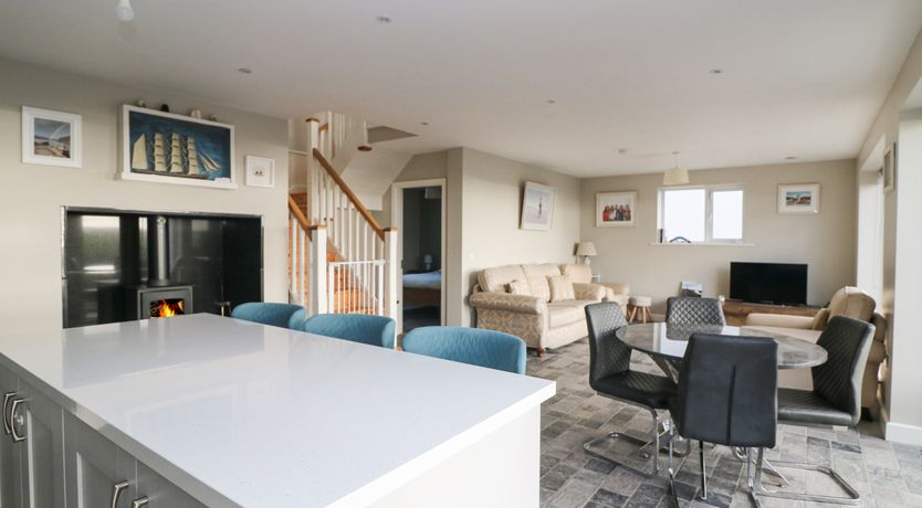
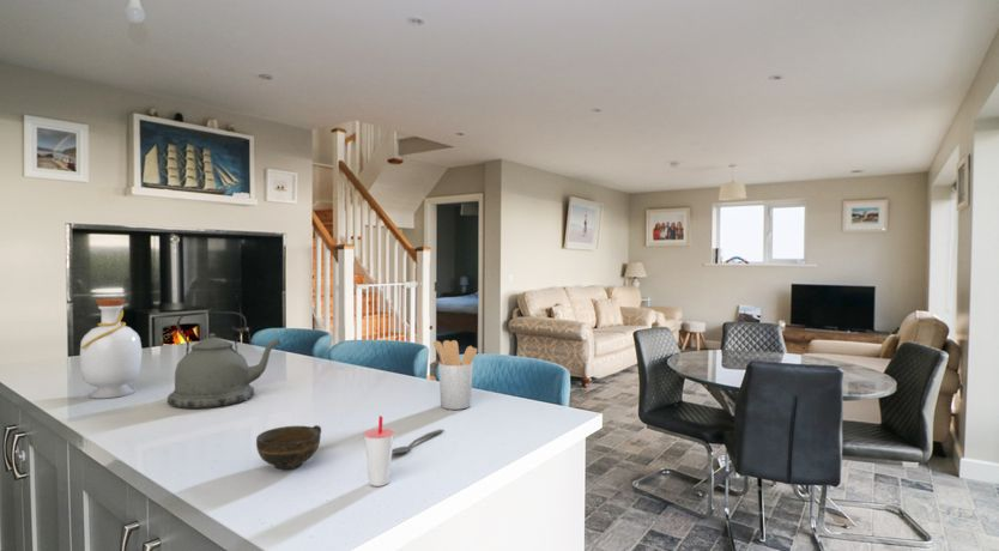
+ bottle [79,297,144,399]
+ utensil holder [432,339,478,411]
+ cup [363,414,395,488]
+ spoon [392,428,446,455]
+ cup [255,424,322,471]
+ kettle [166,310,281,410]
